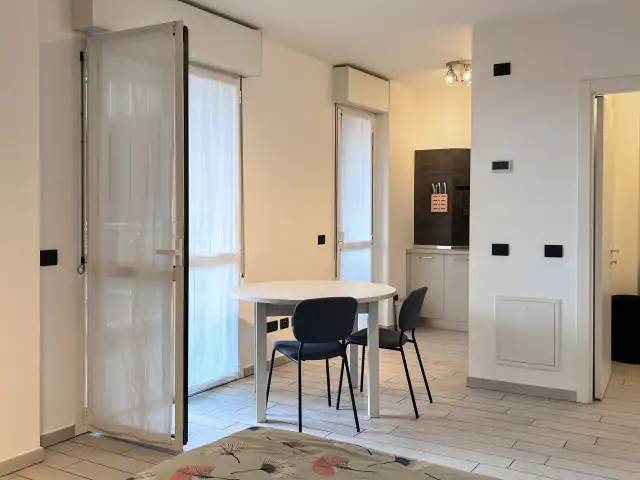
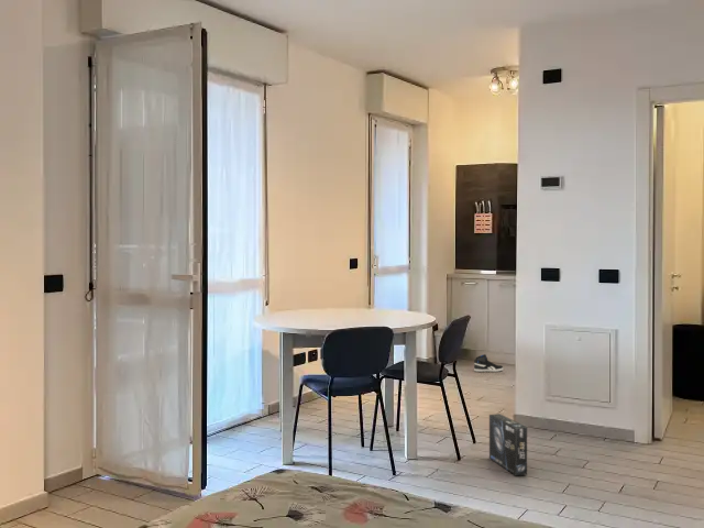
+ box [488,413,528,476]
+ sneaker [473,353,504,373]
